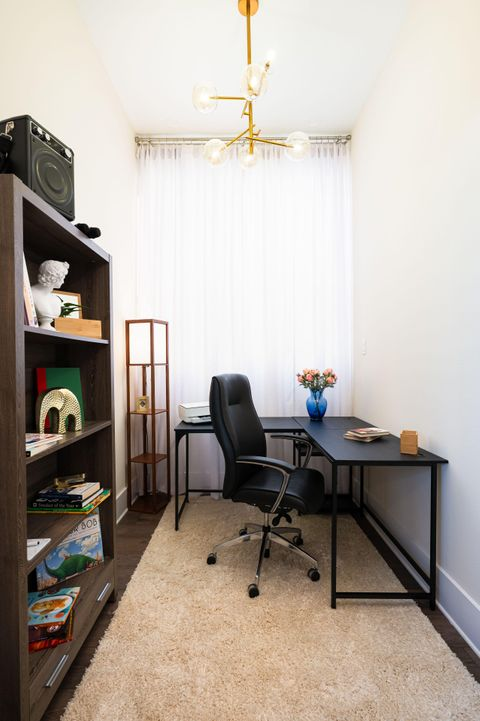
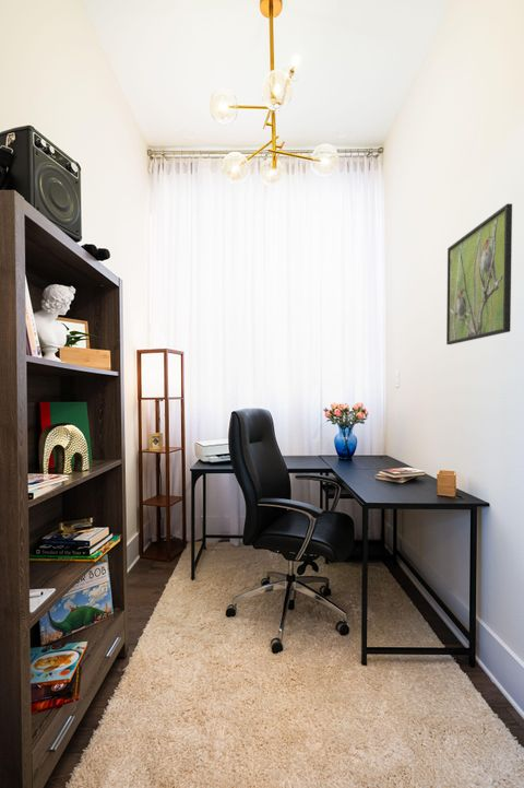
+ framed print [445,202,513,345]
